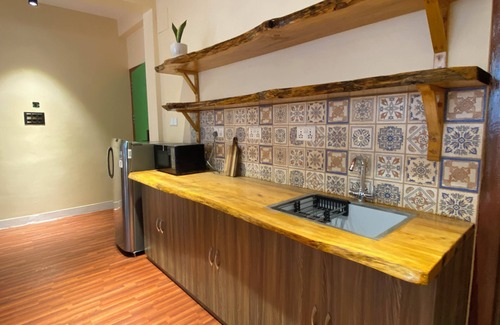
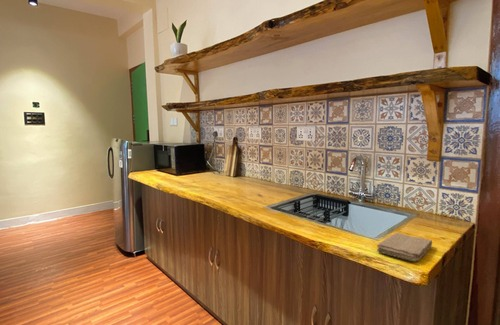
+ washcloth [376,232,433,262]
